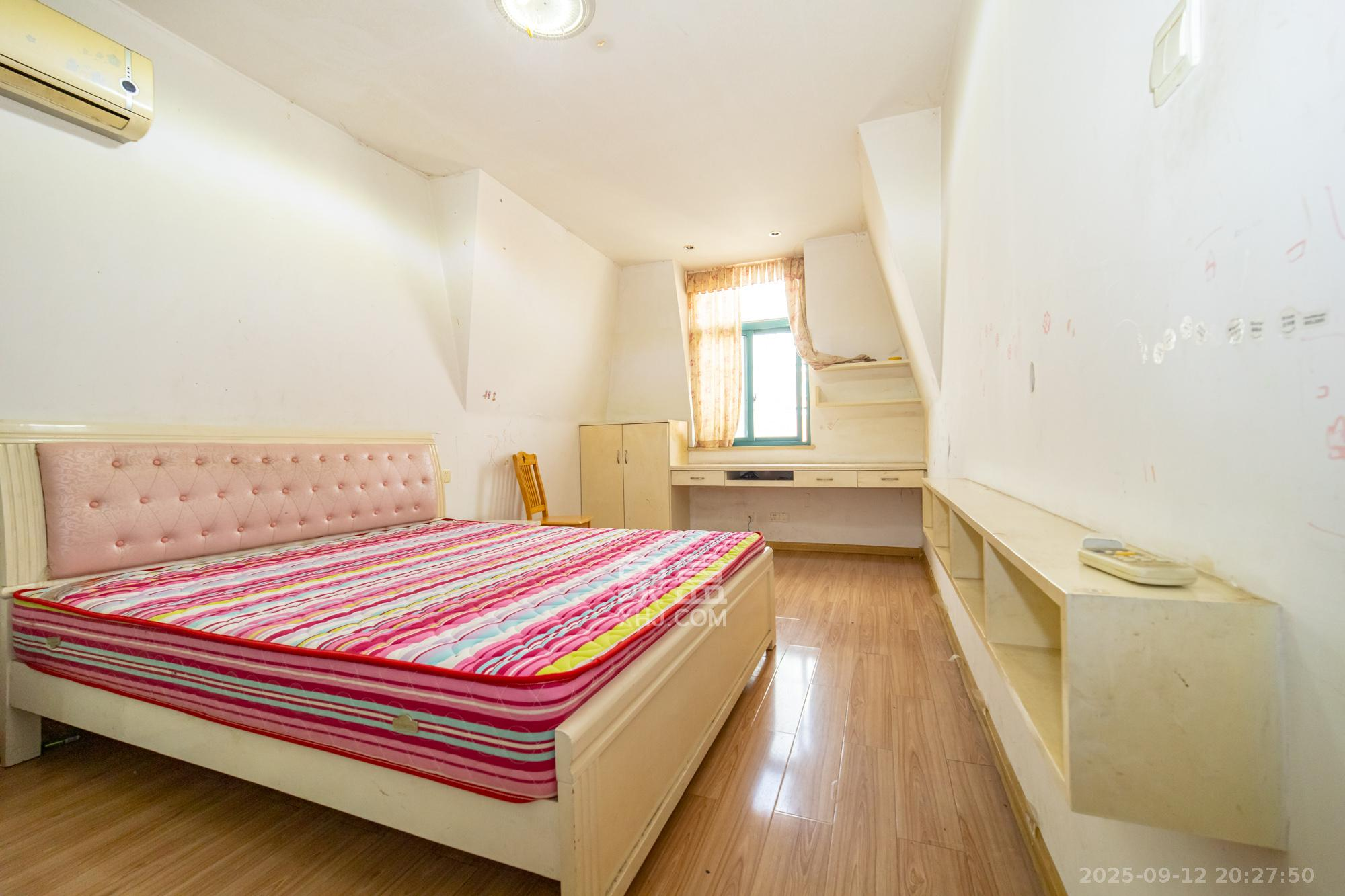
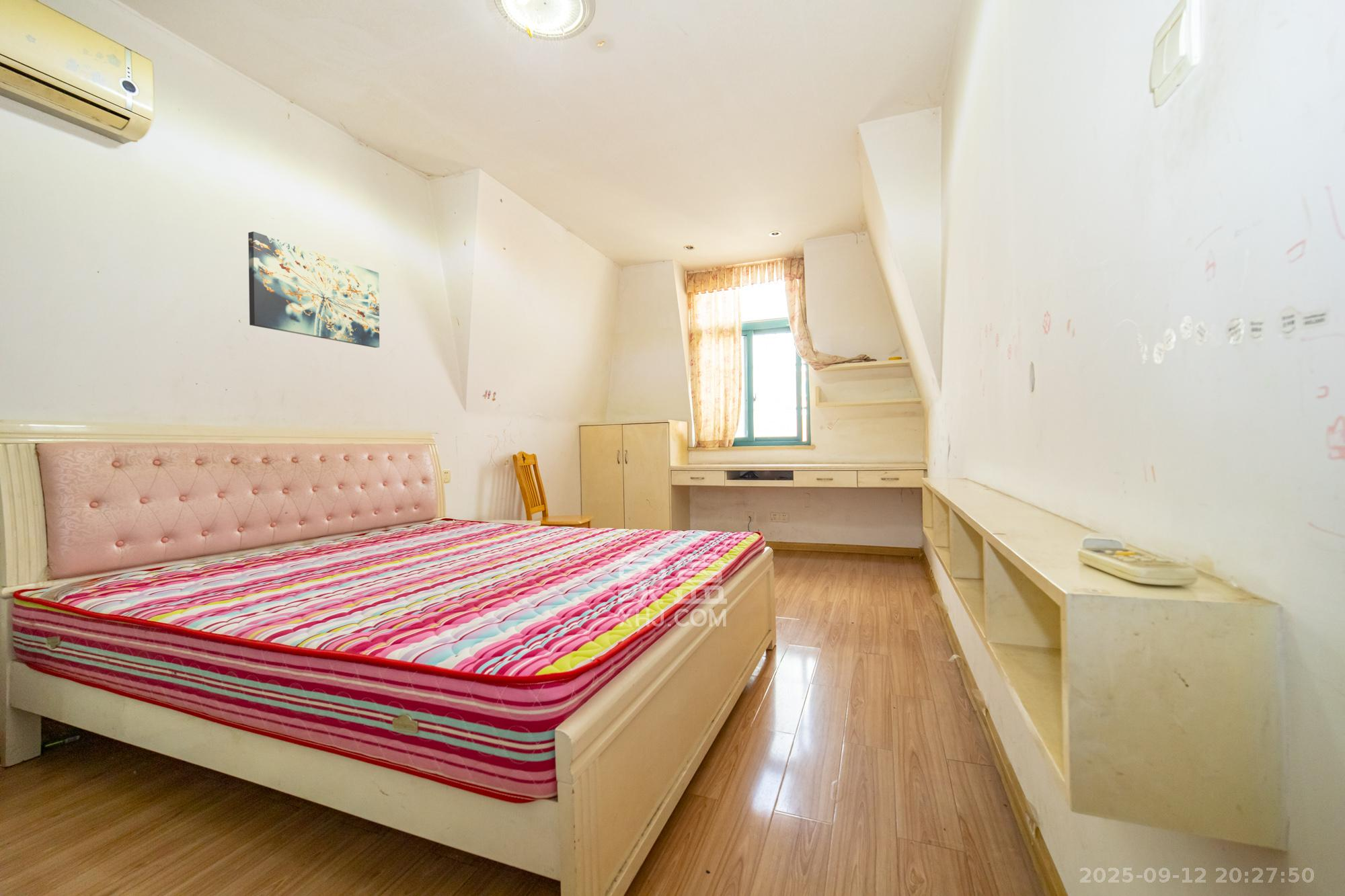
+ wall art [247,231,380,348]
